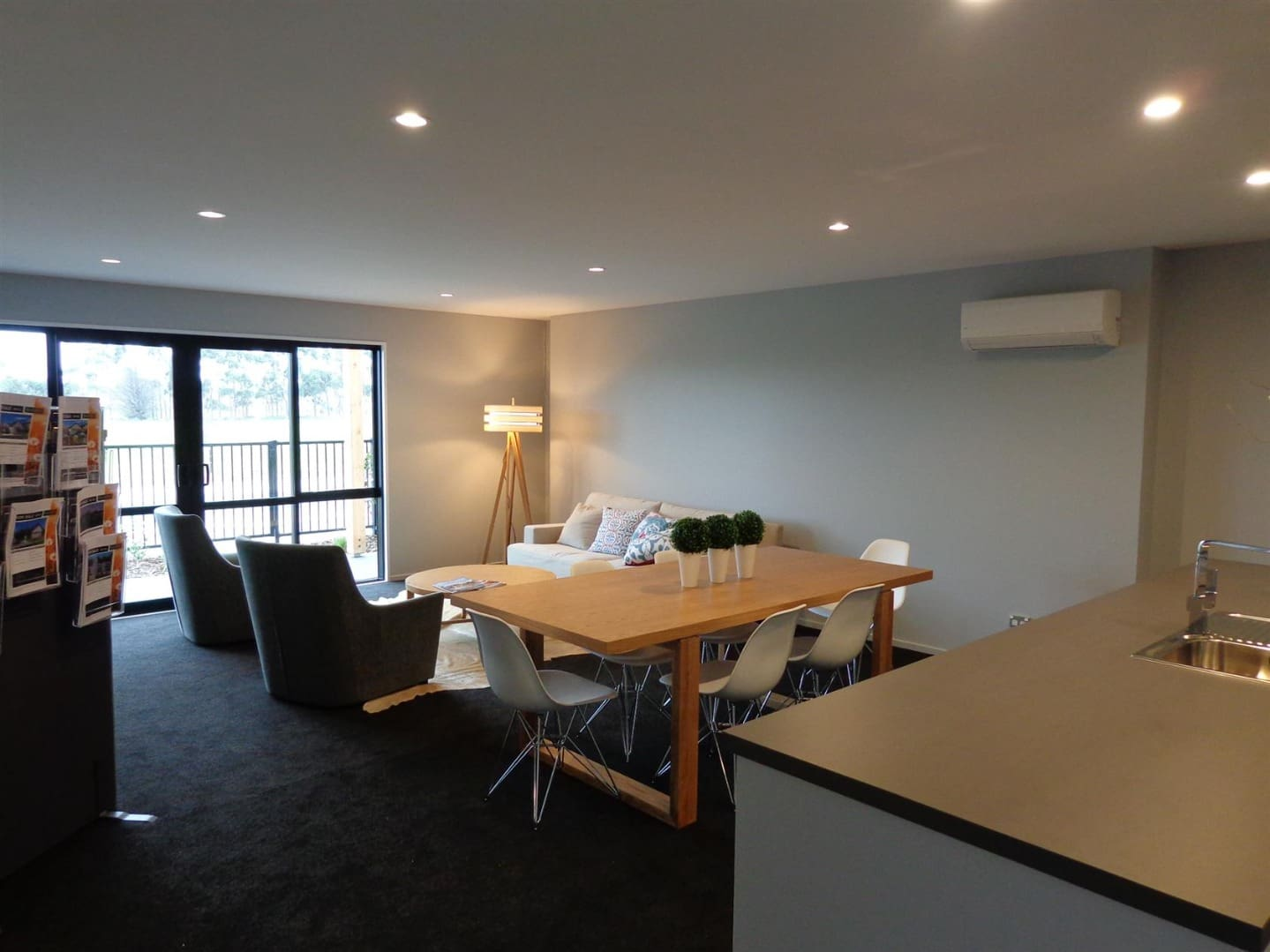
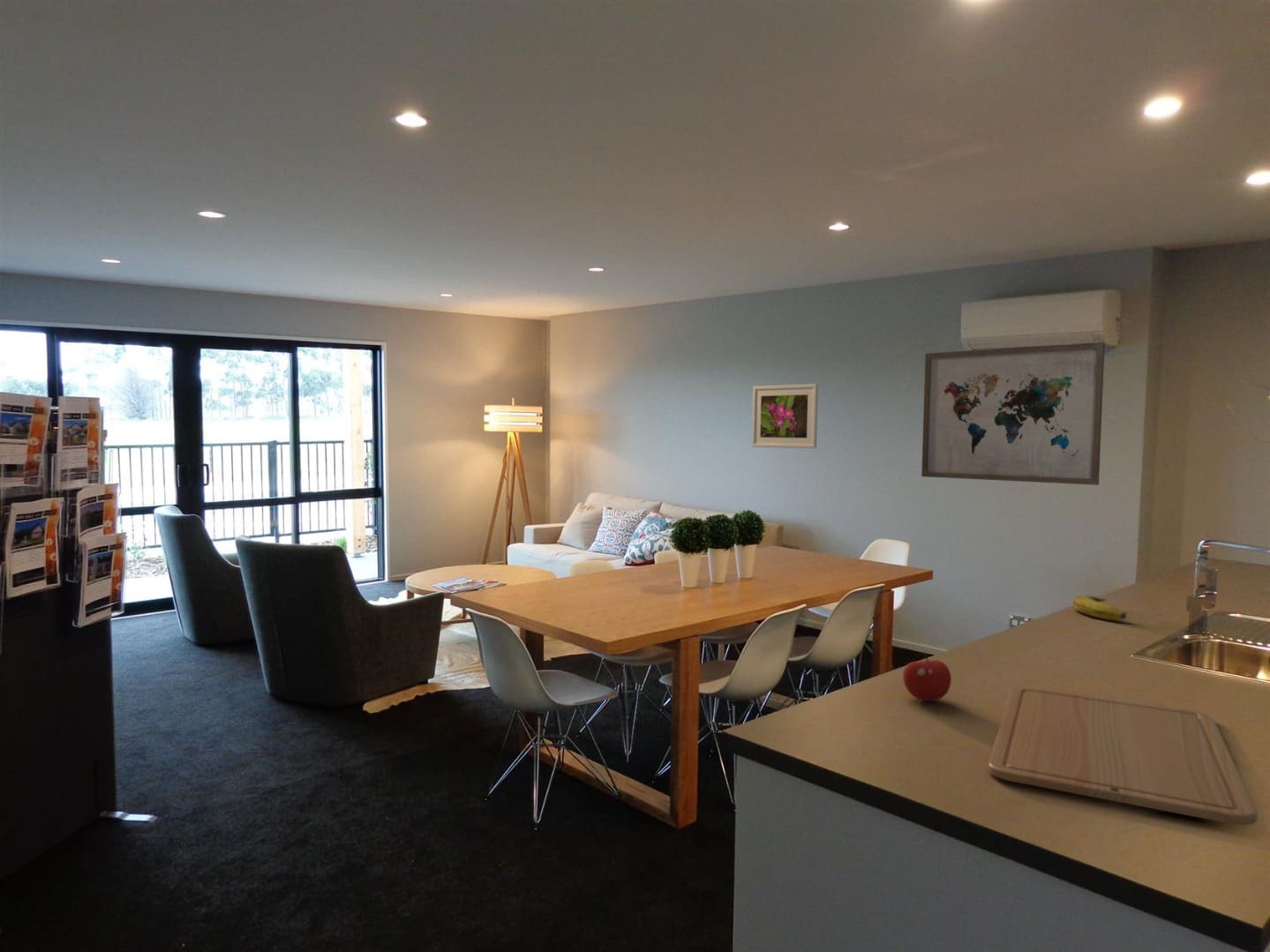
+ chopping board [988,686,1259,826]
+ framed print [751,383,819,449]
+ banana [1071,594,1127,621]
+ fruit [902,653,952,701]
+ wall art [921,341,1106,486]
